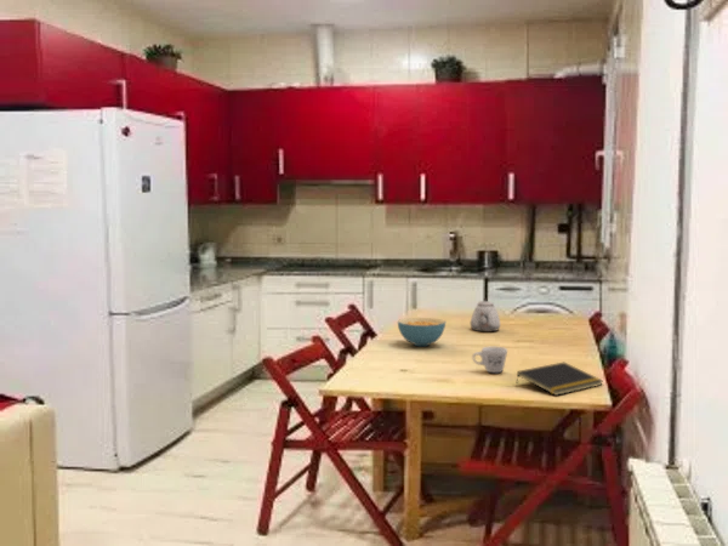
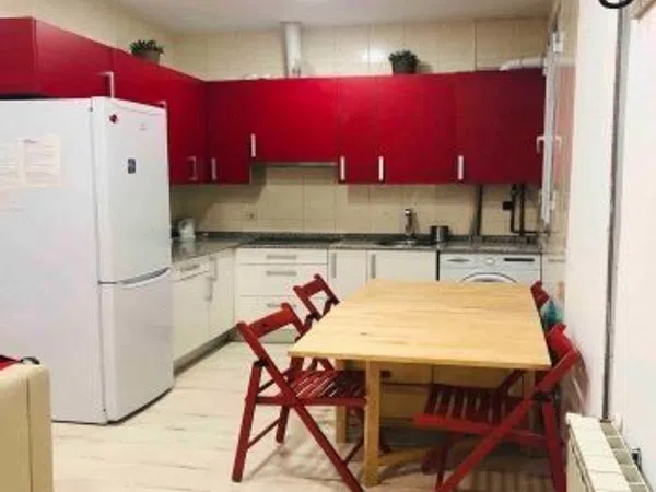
- cereal bowl [397,317,447,347]
- teapot [470,297,501,332]
- mug [471,346,508,374]
- notepad [514,362,604,397]
